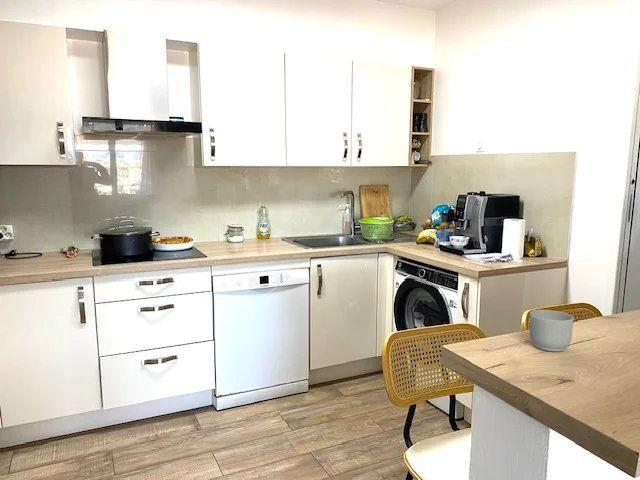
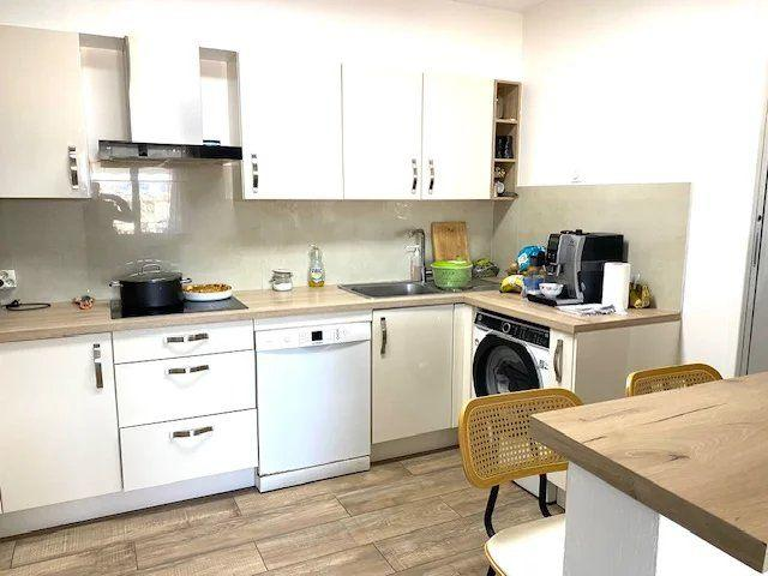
- mug [529,309,575,352]
